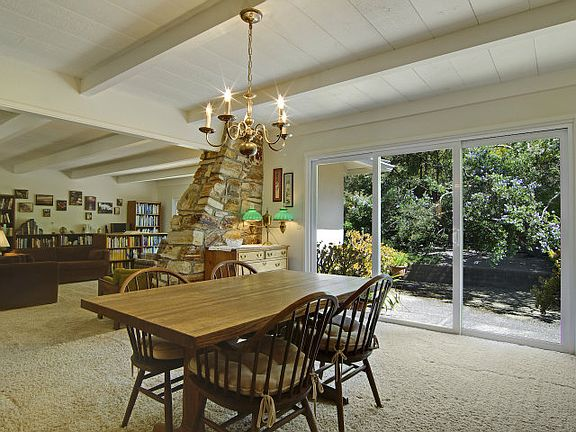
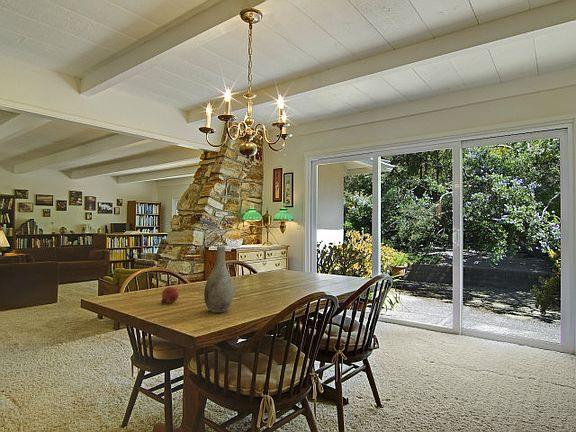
+ fruit [160,286,180,305]
+ vase [203,245,234,313]
